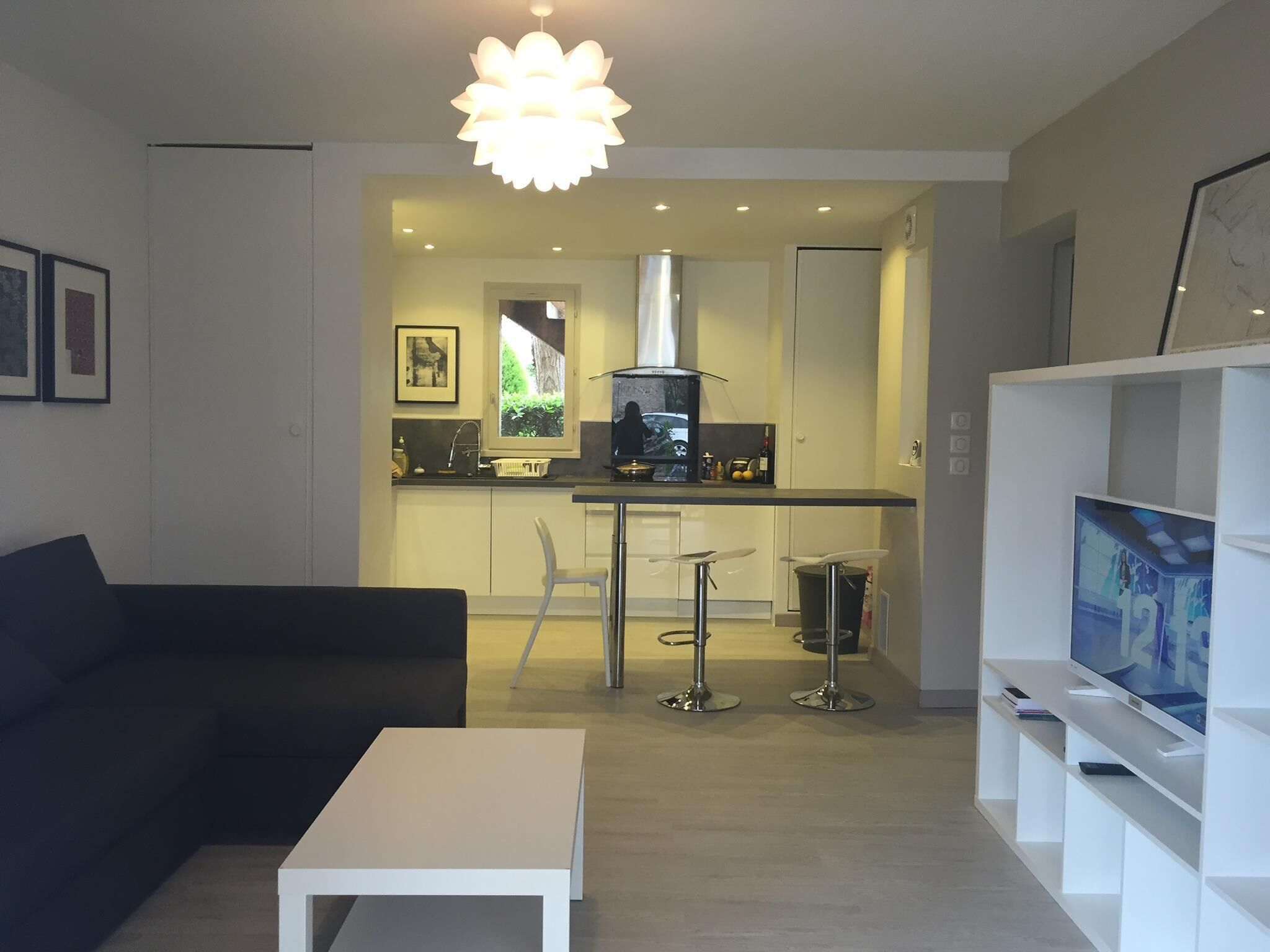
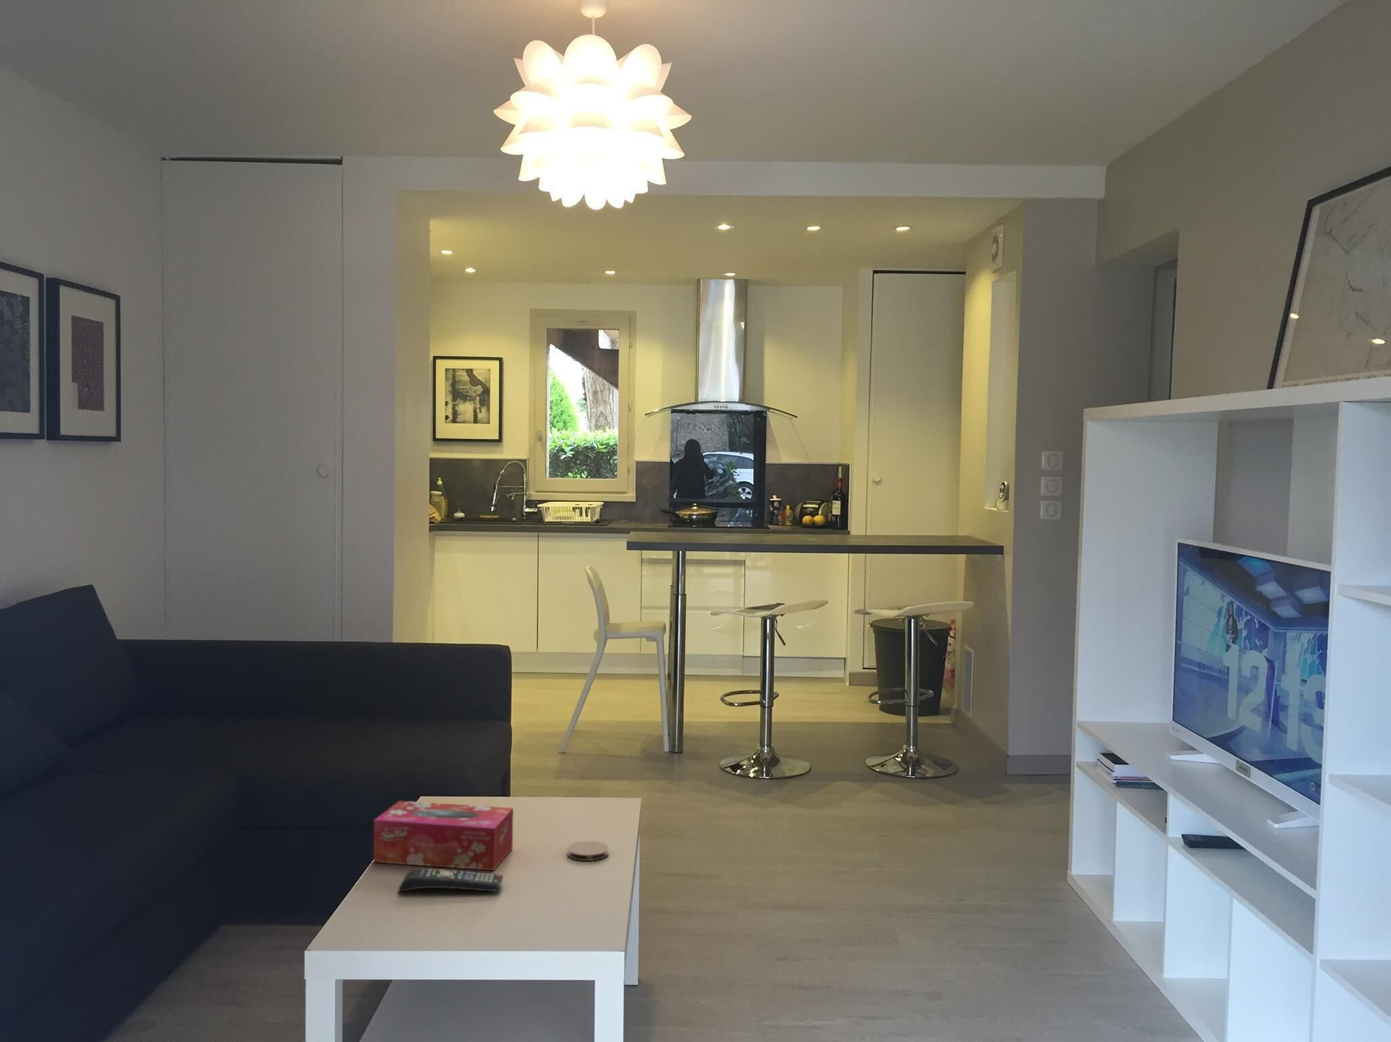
+ remote control [398,867,504,892]
+ coaster [566,841,609,861]
+ tissue box [372,800,514,871]
